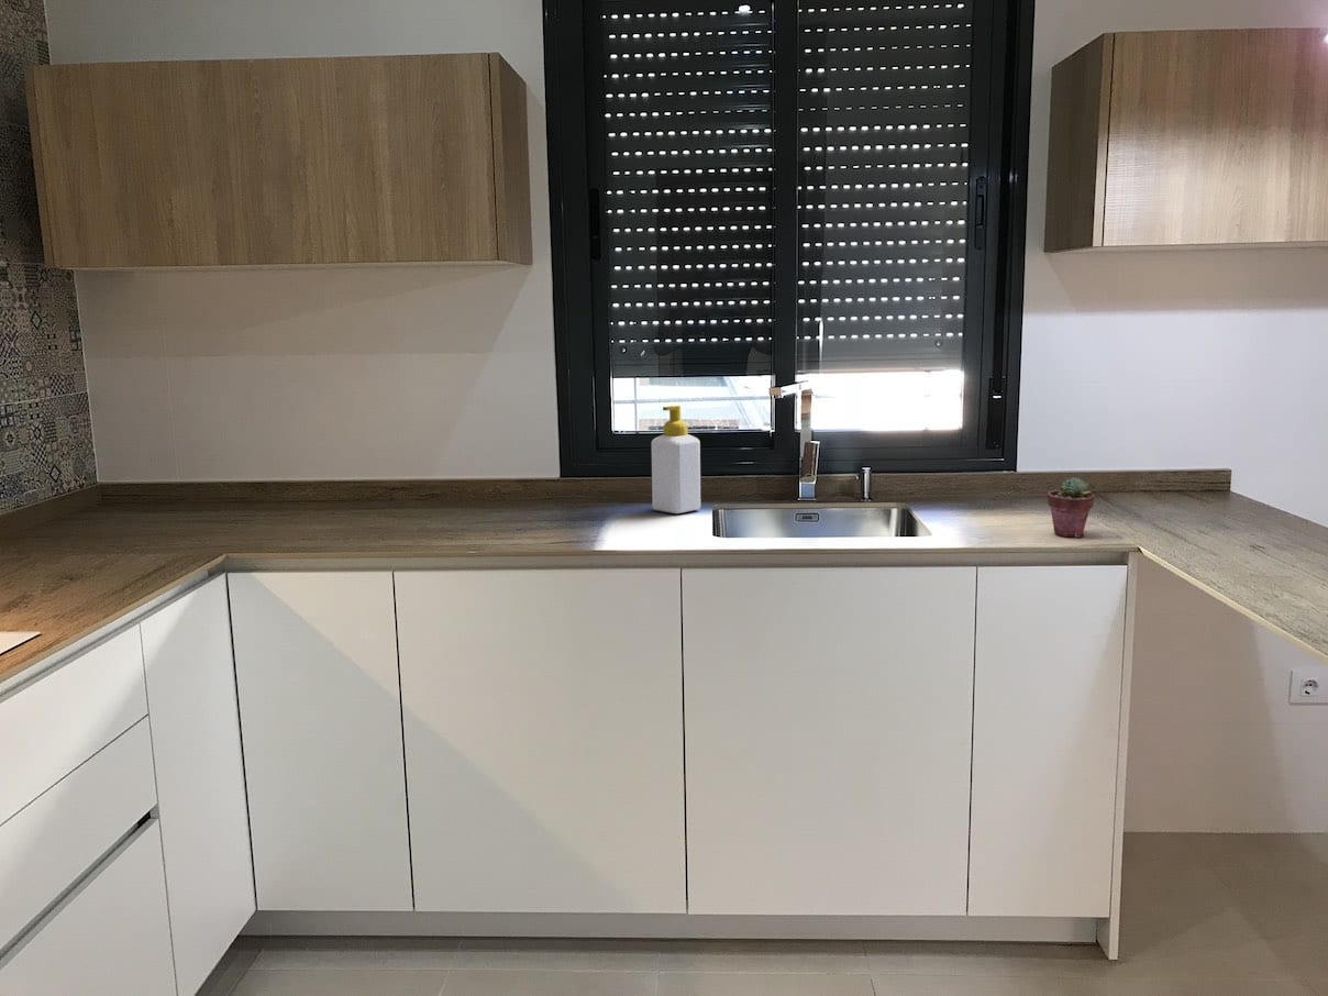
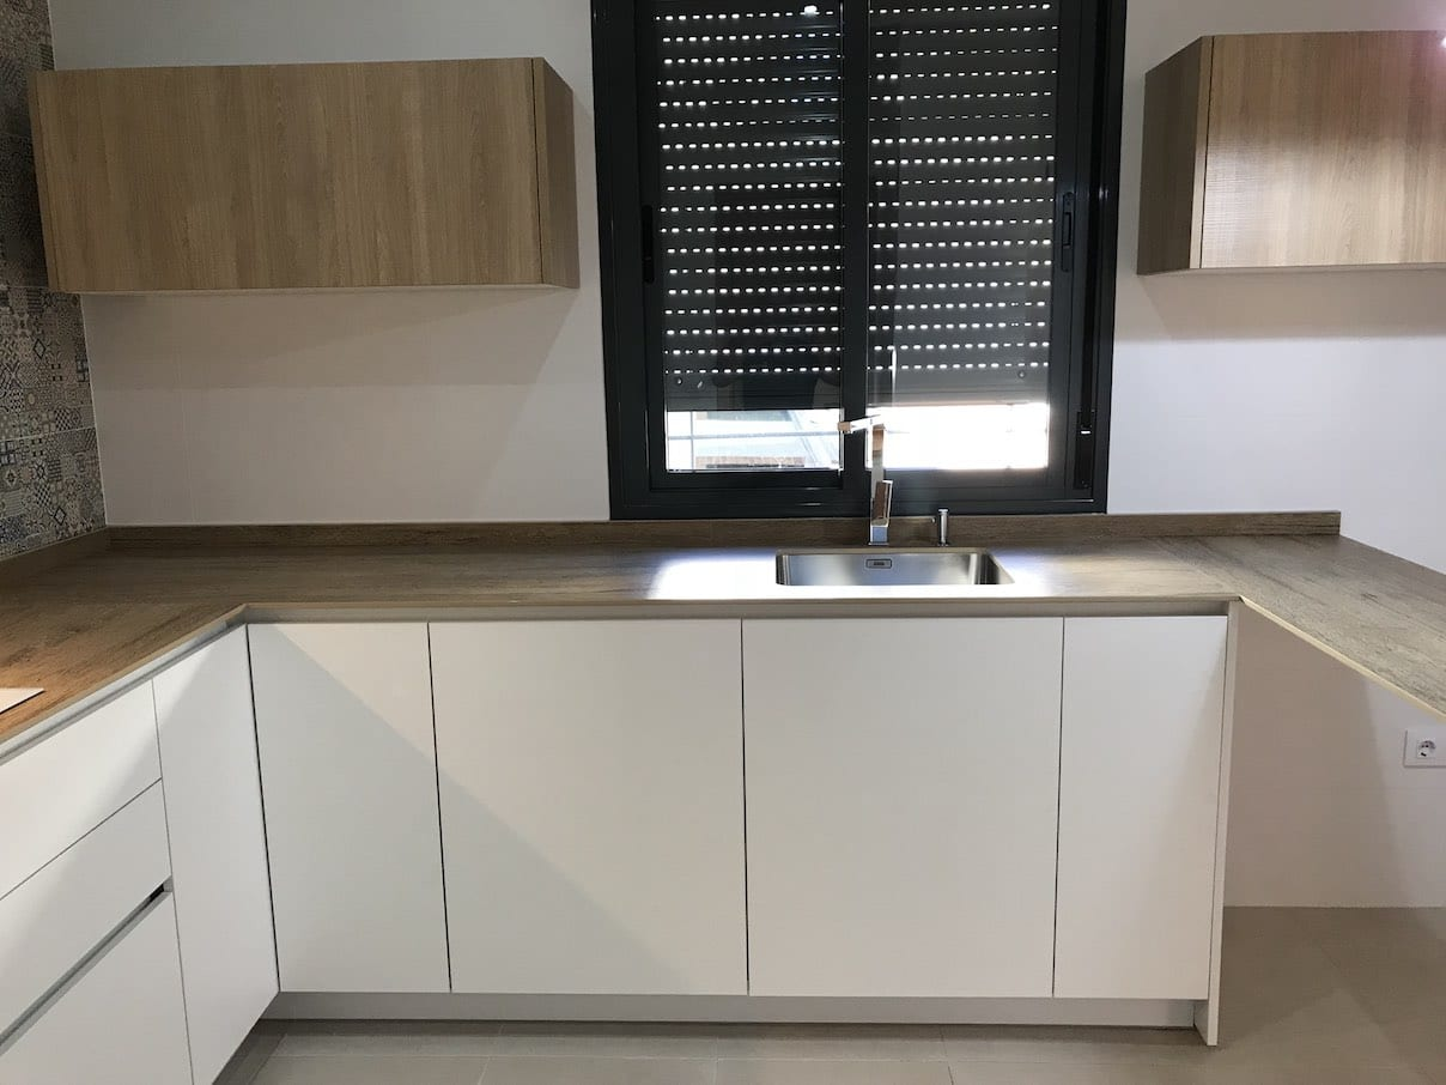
- soap bottle [651,405,701,514]
- potted succulent [1047,476,1095,538]
